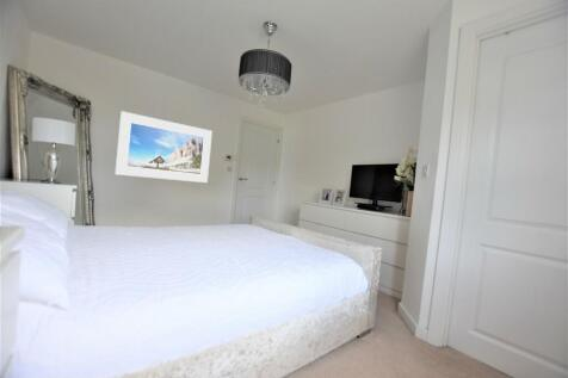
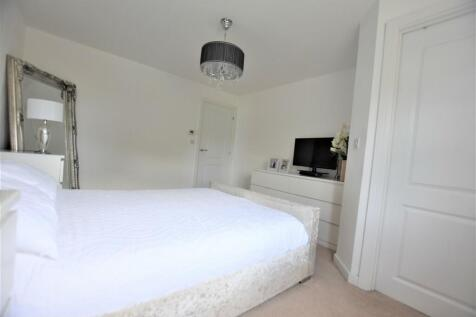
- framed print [115,110,214,184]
